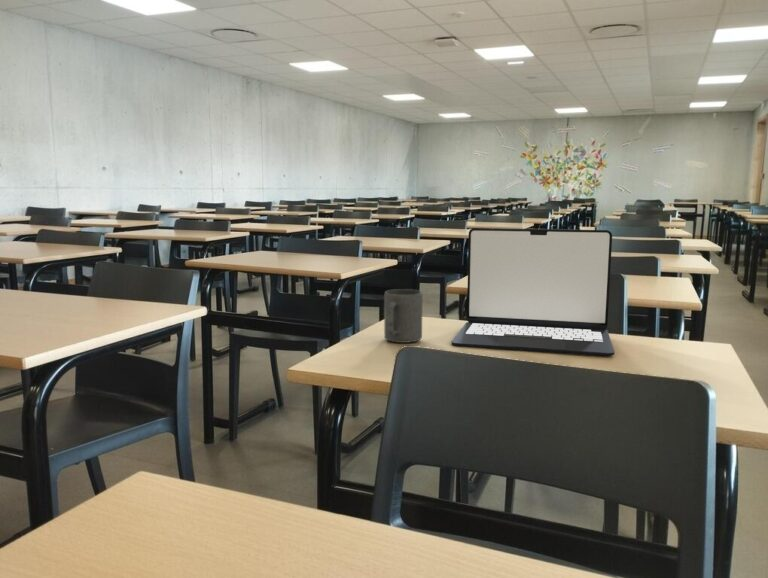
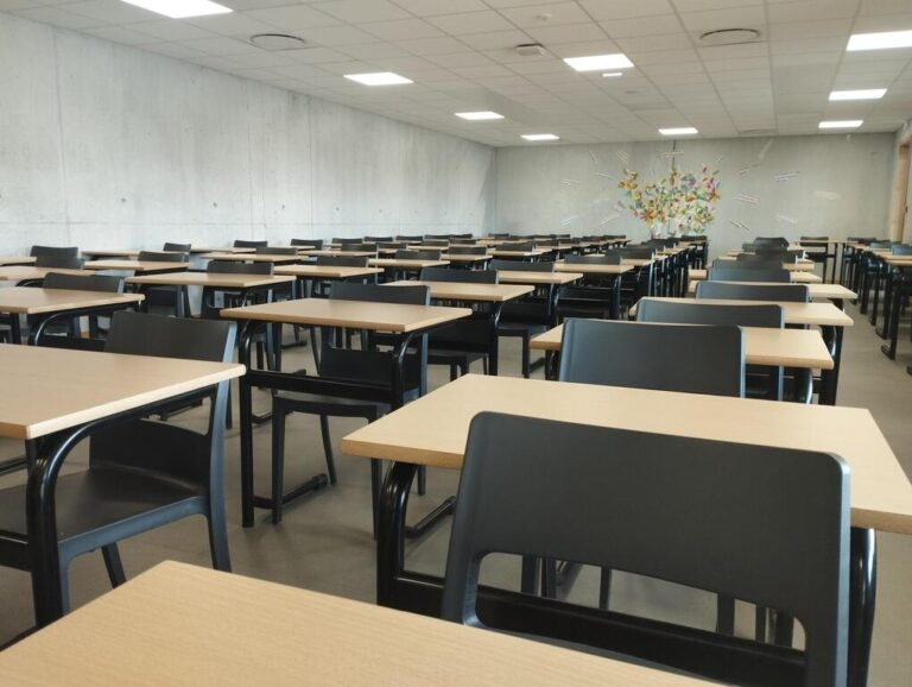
- mug [383,288,423,344]
- laptop [450,227,615,357]
